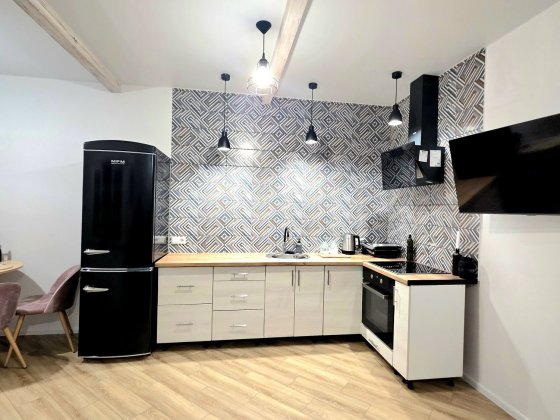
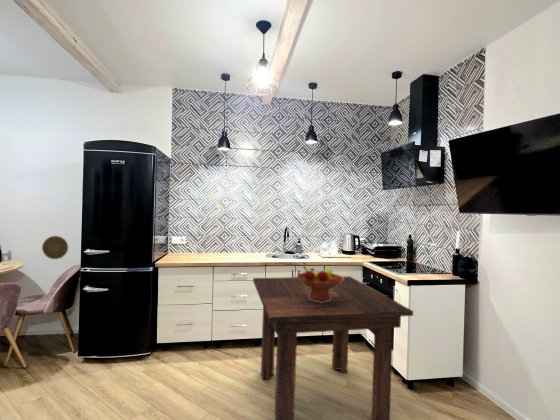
+ decorative plate [41,235,69,260]
+ fruit bowl [296,265,344,303]
+ dining table [252,275,414,420]
